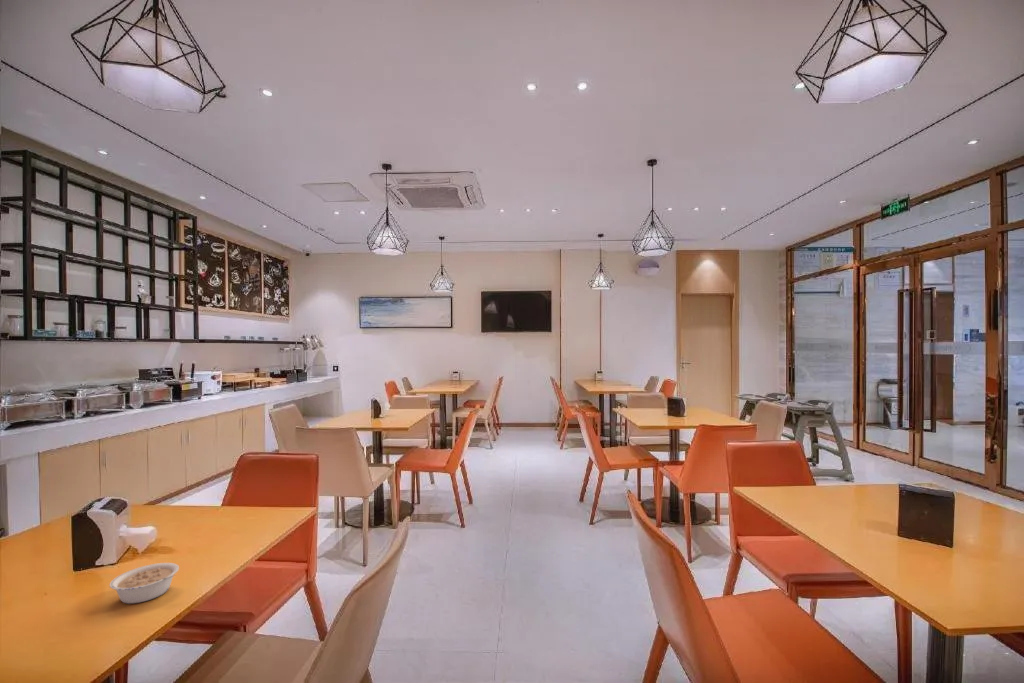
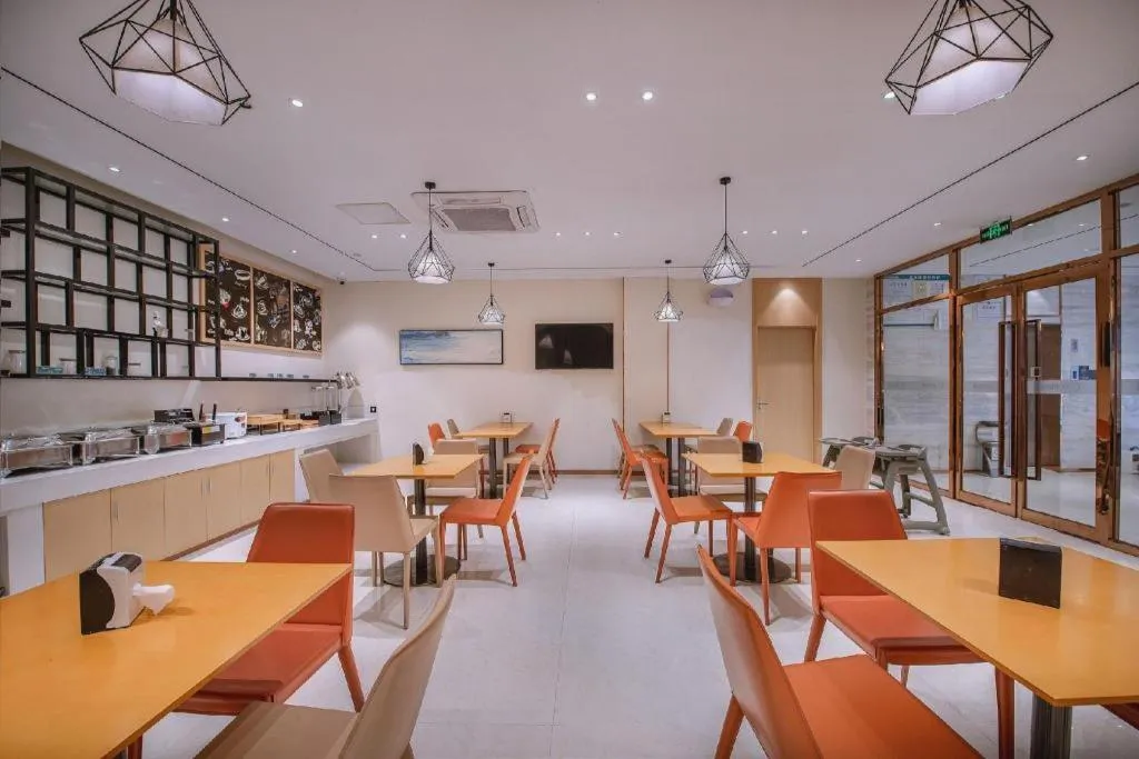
- legume [109,562,180,605]
